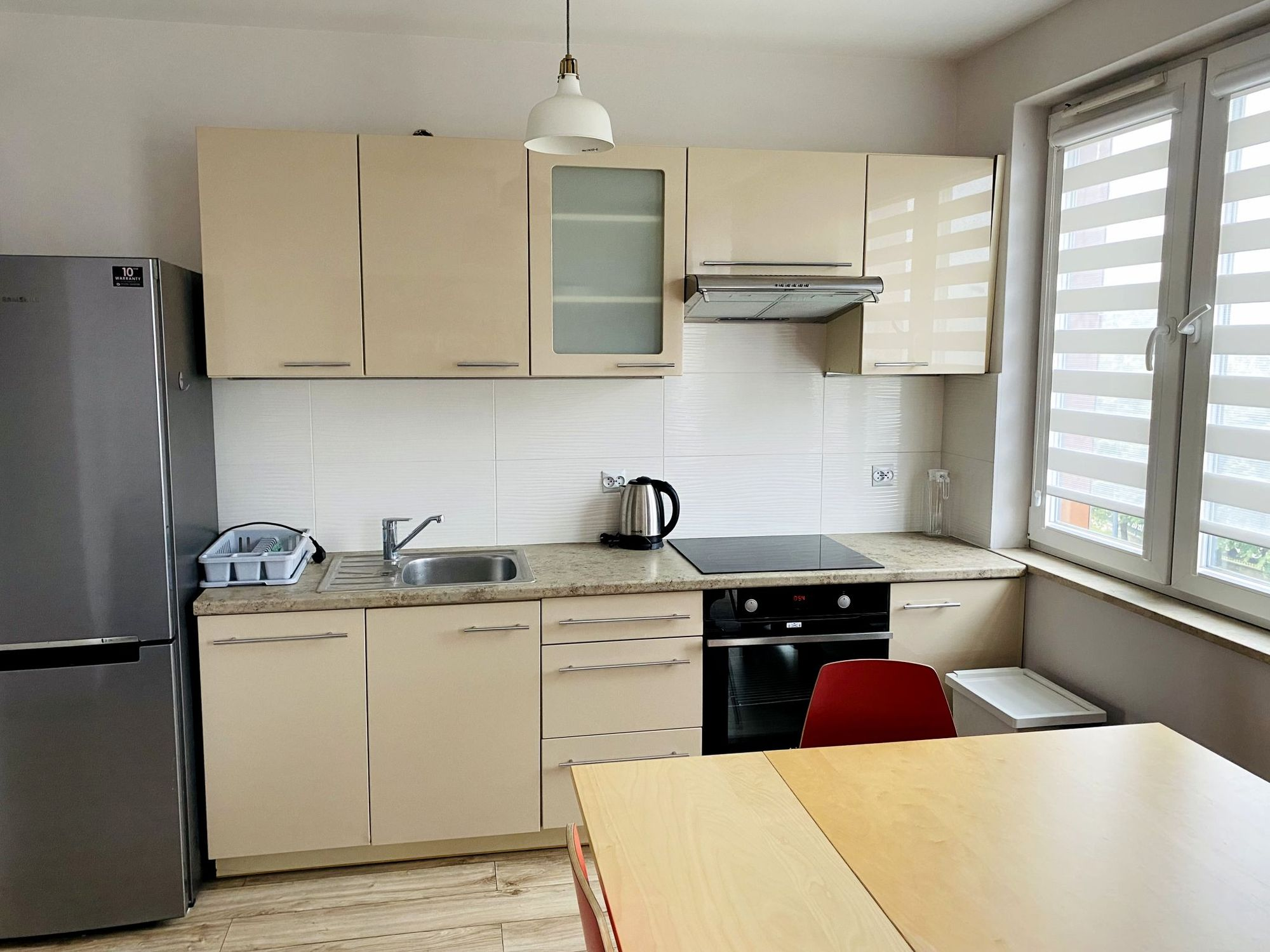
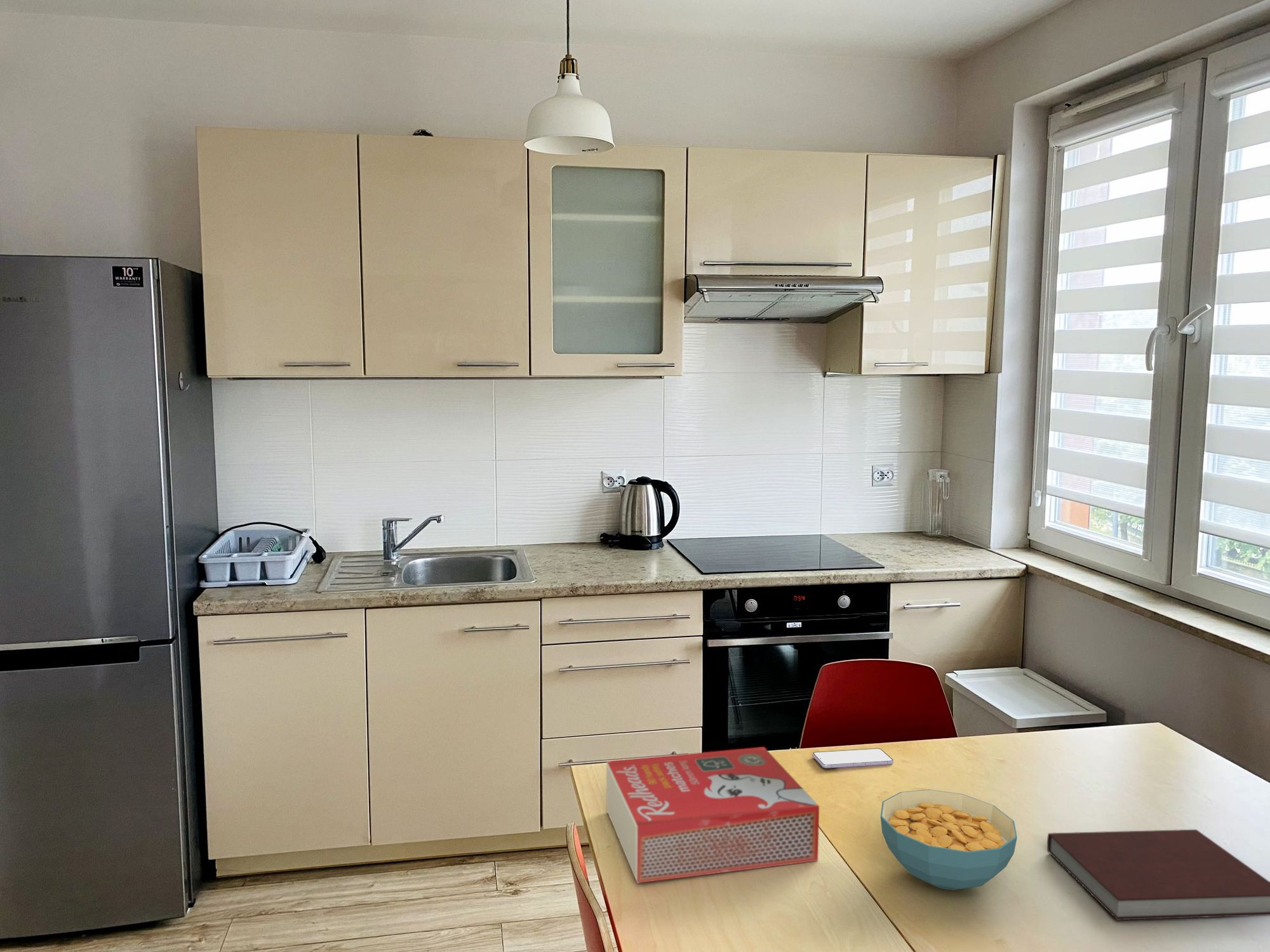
+ smartphone [812,748,894,769]
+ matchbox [606,746,820,883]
+ notebook [1046,829,1270,921]
+ cereal bowl [880,789,1018,890]
